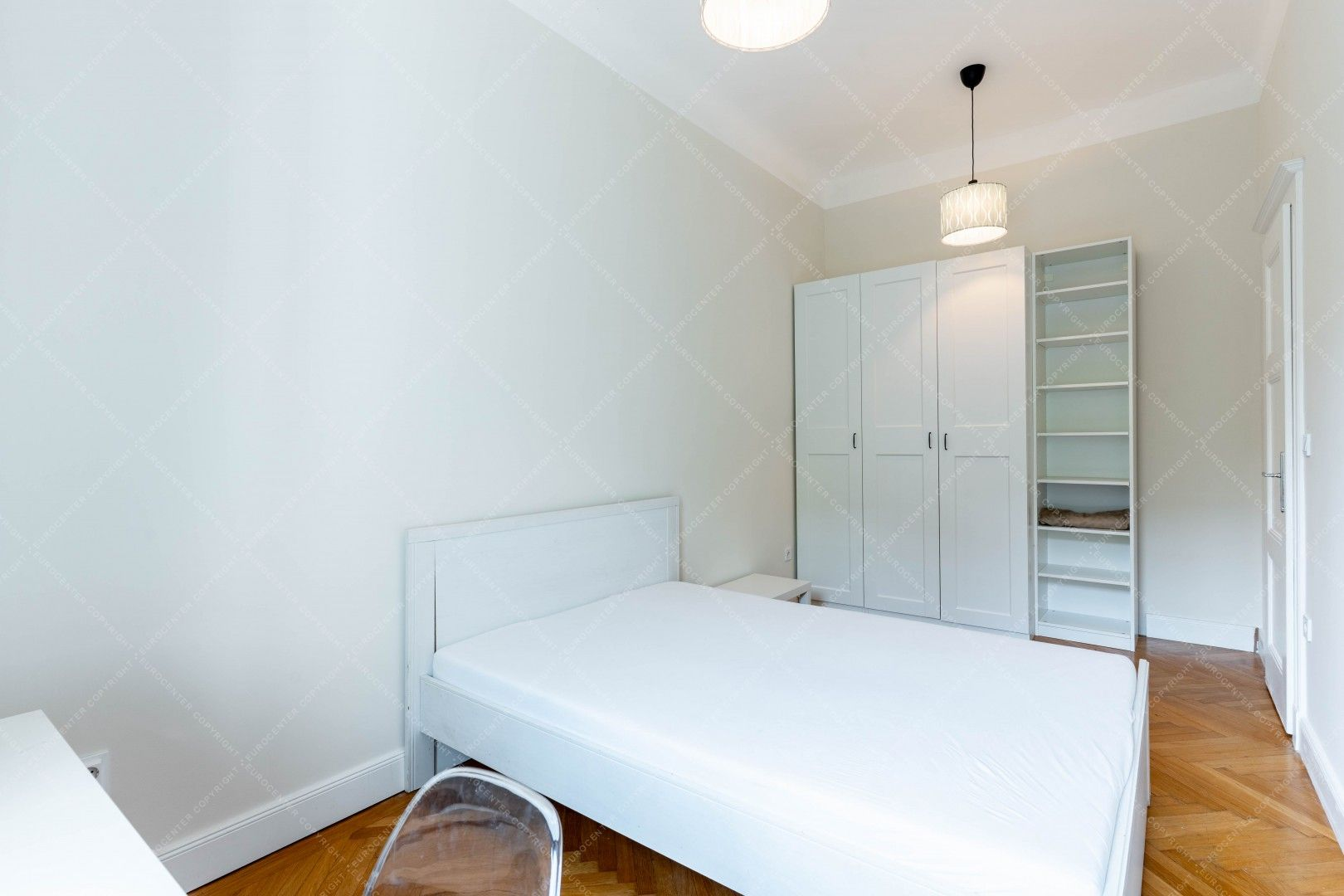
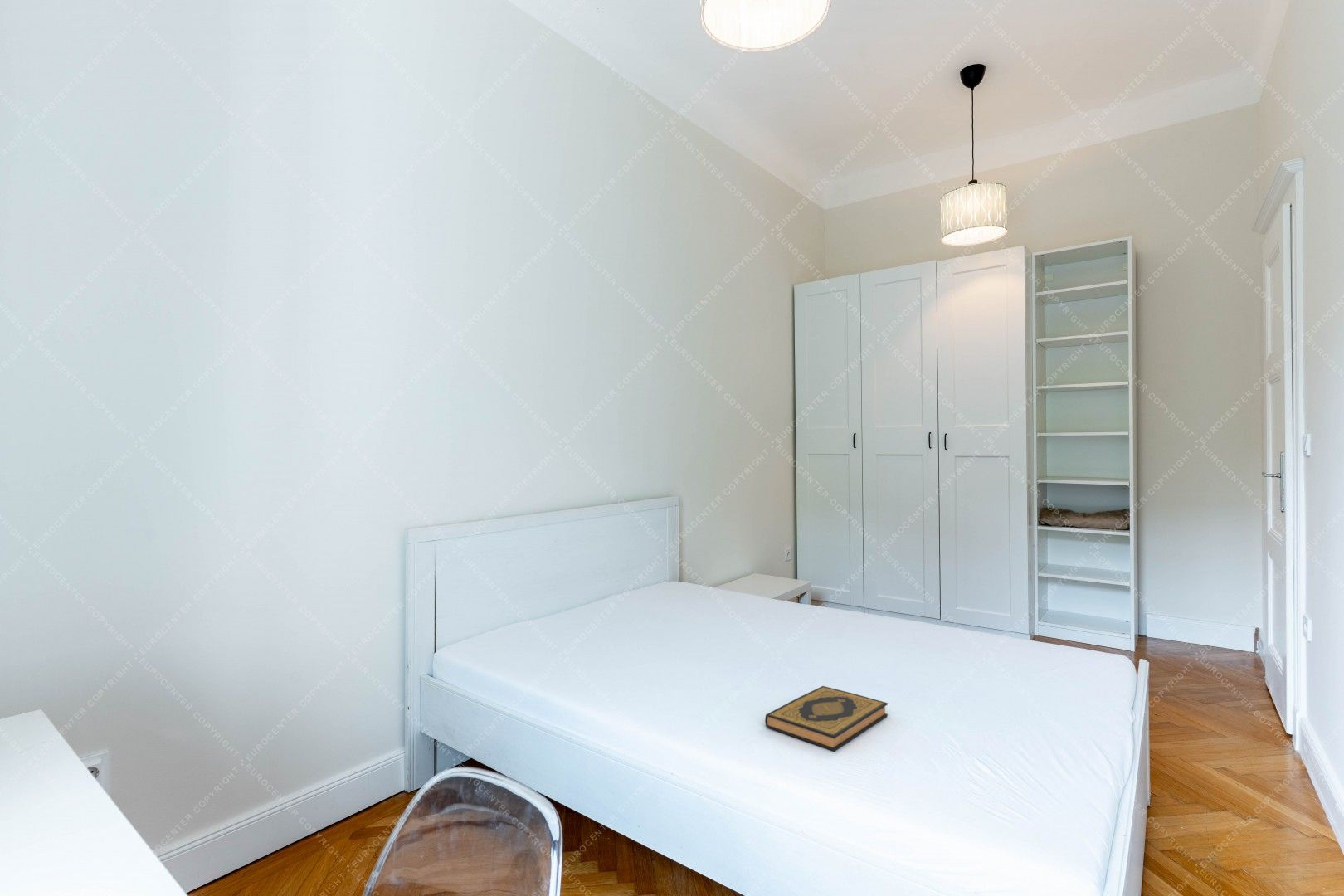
+ hardback book [764,685,889,752]
